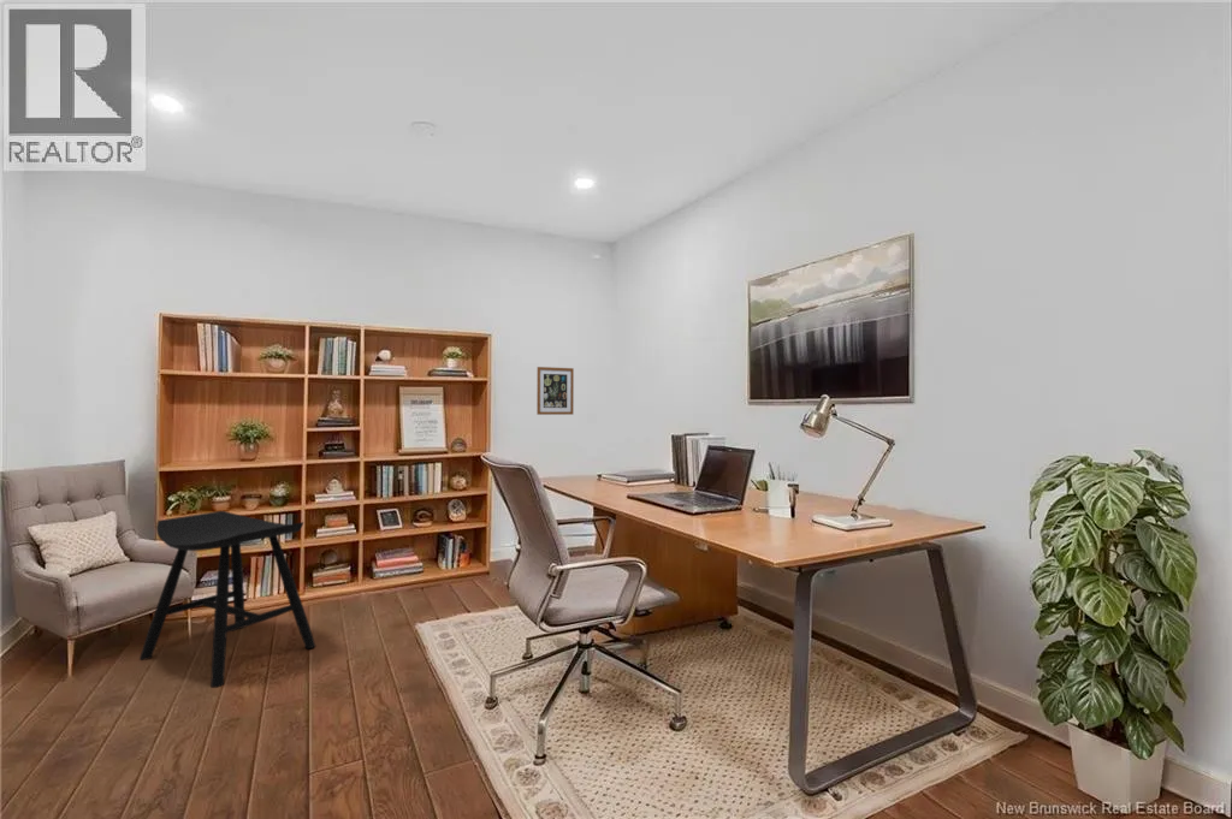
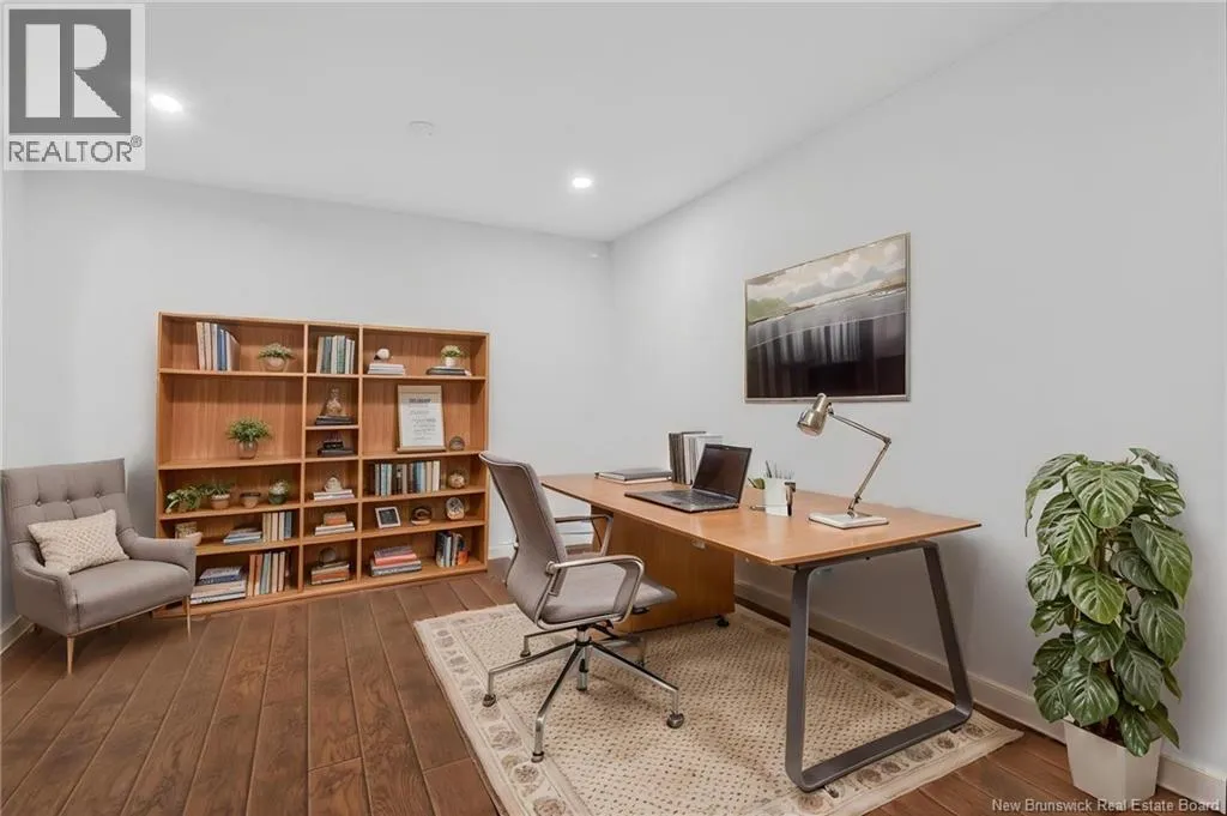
- stool [138,510,316,689]
- wall art [535,366,575,416]
